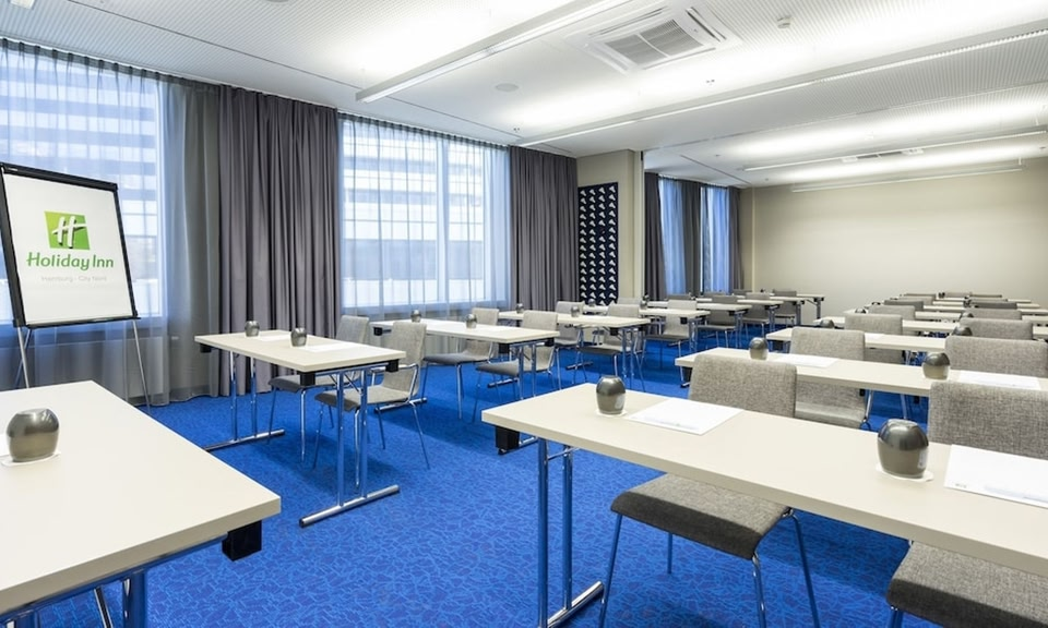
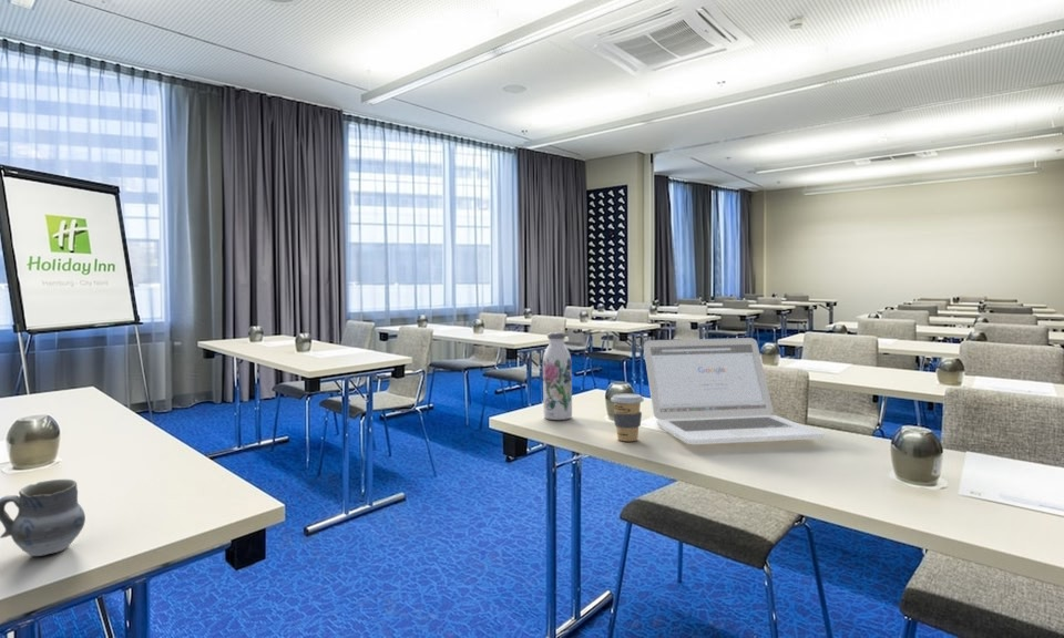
+ cup [0,478,86,557]
+ coffee cup [610,392,645,442]
+ water bottle [542,331,573,421]
+ laptop [643,337,825,445]
